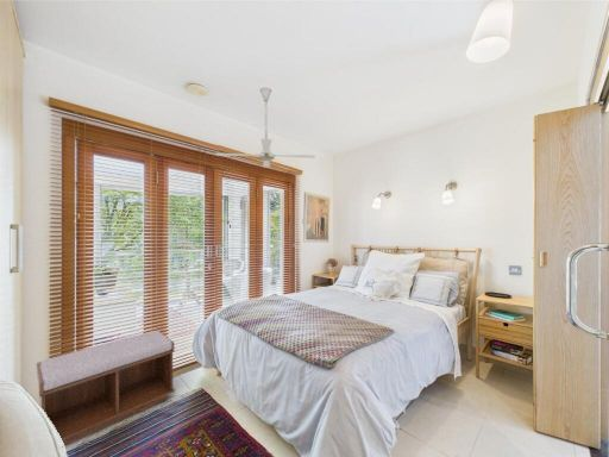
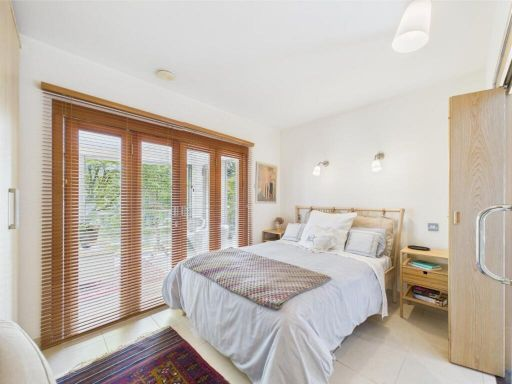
- ceiling fan [214,87,316,168]
- bench [36,330,176,447]
